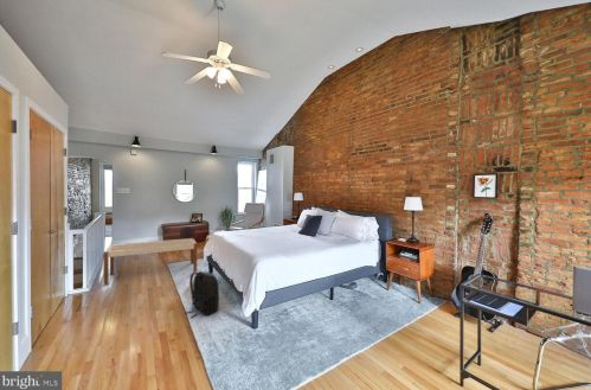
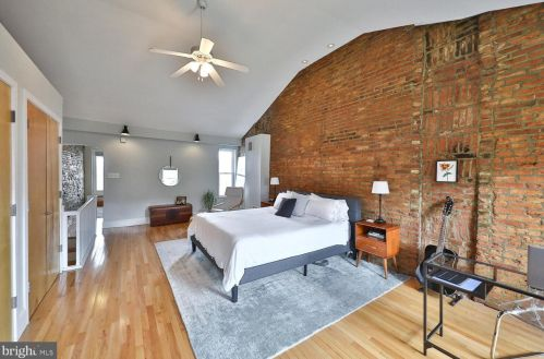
- bench [102,237,199,287]
- backpack [184,270,220,319]
